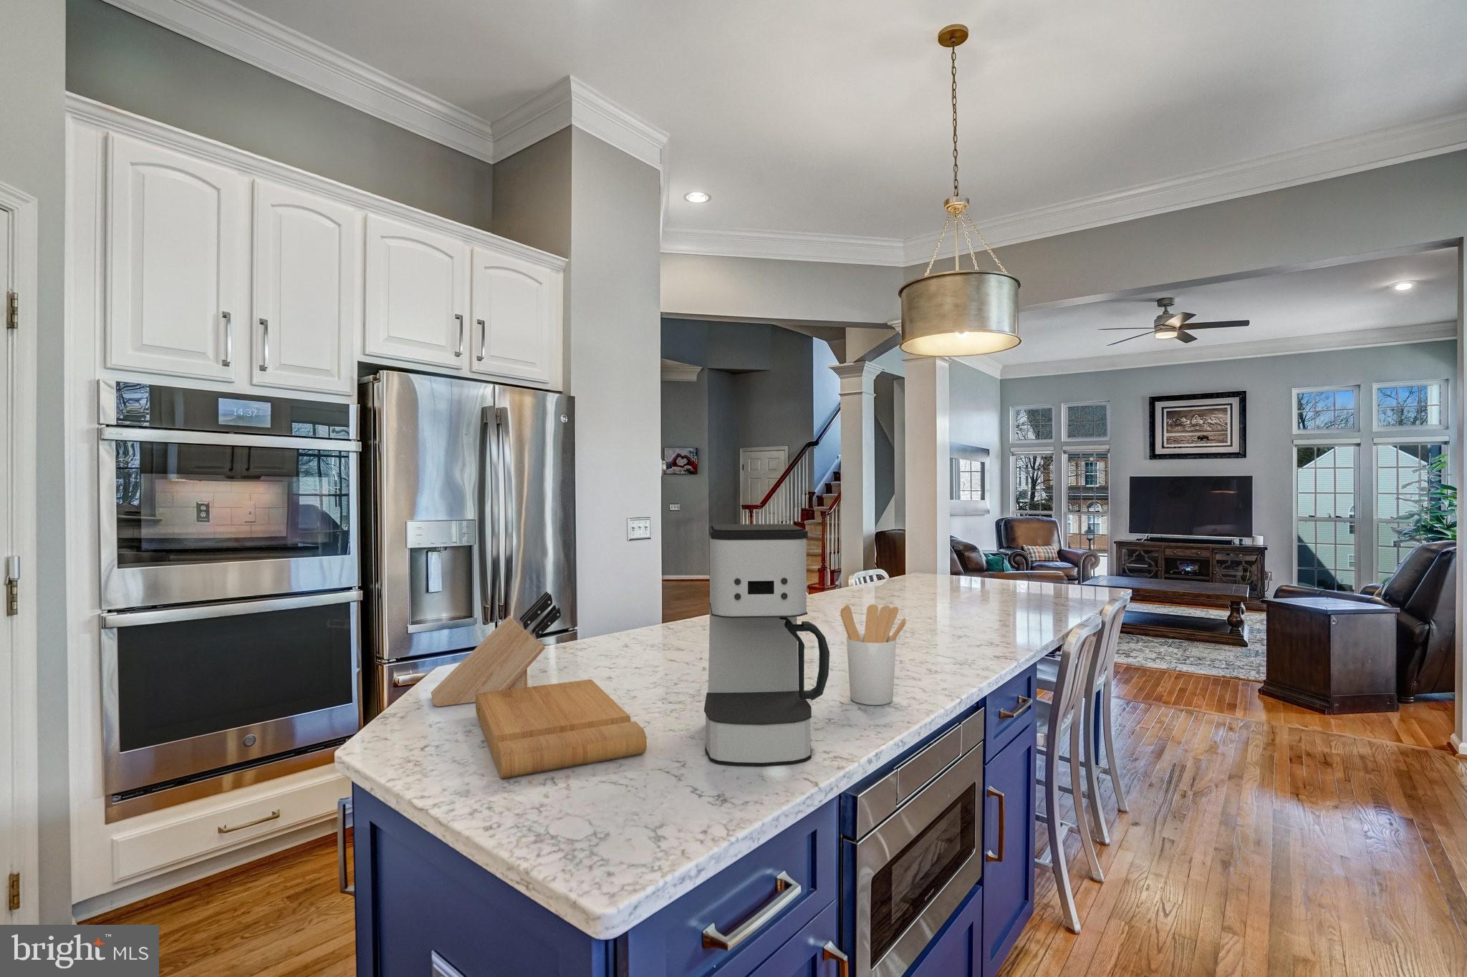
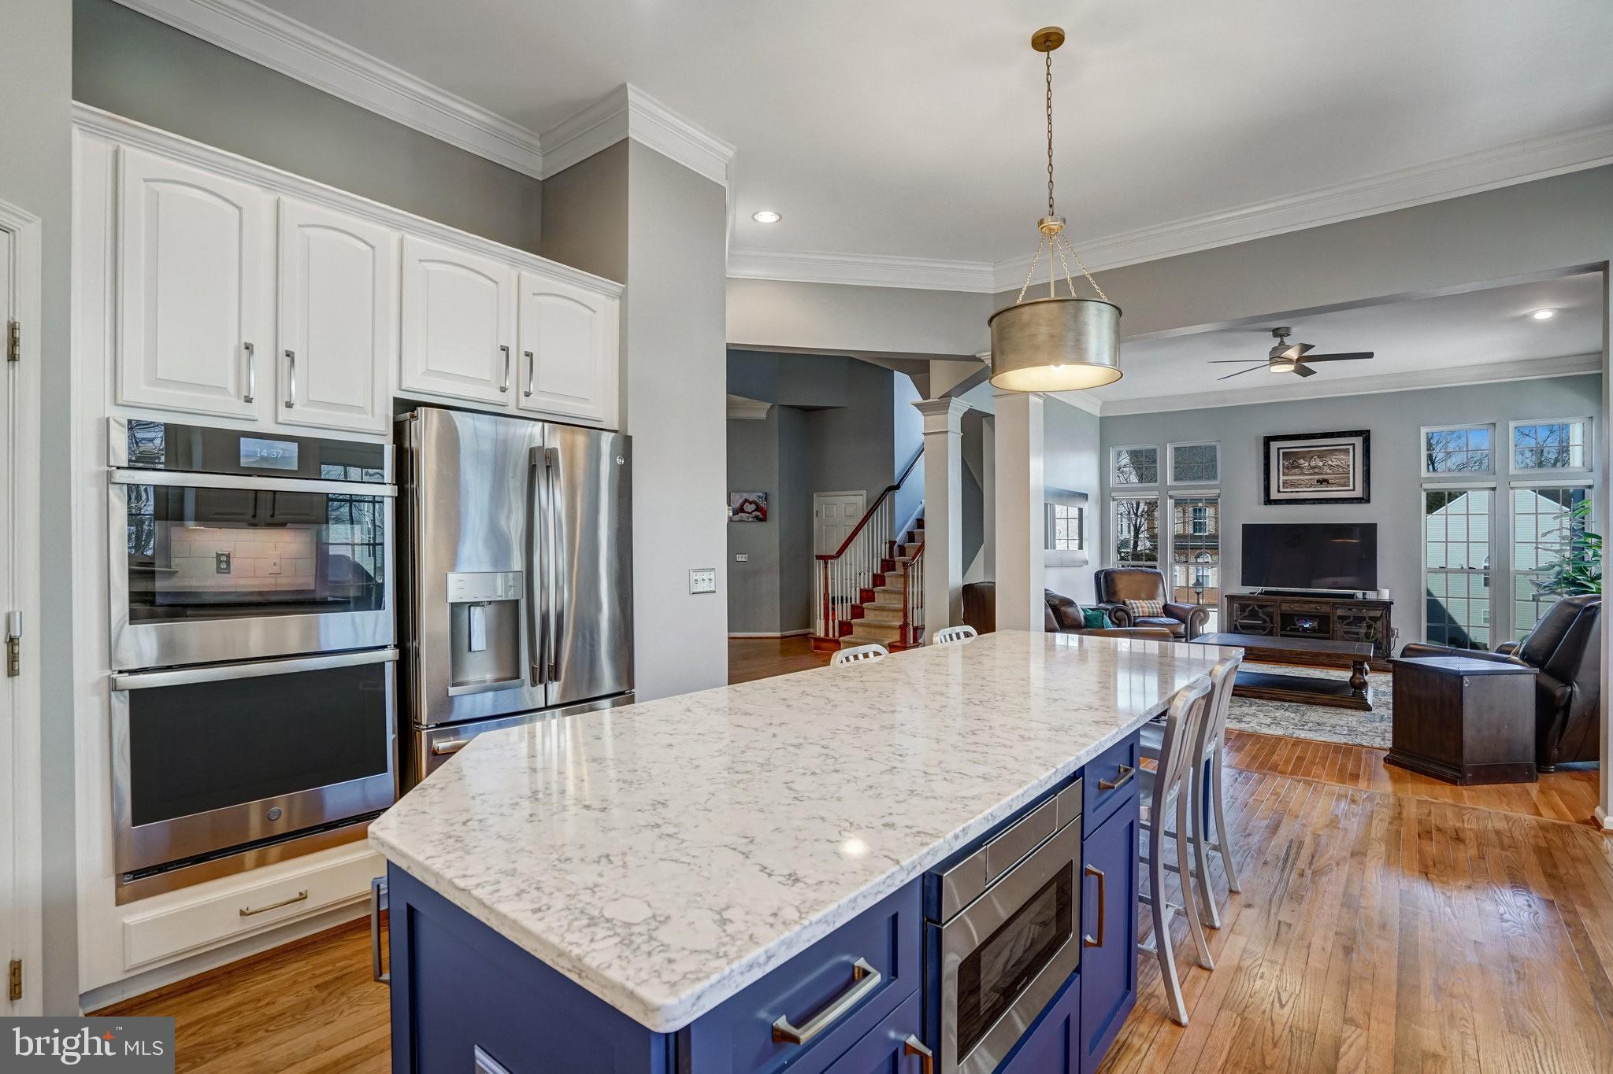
- utensil holder [840,603,907,705]
- knife block [431,591,562,708]
- coffee maker [704,523,830,768]
- cutting board [474,678,648,780]
